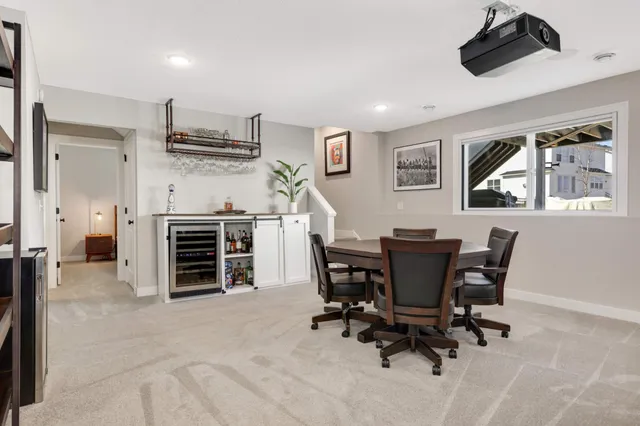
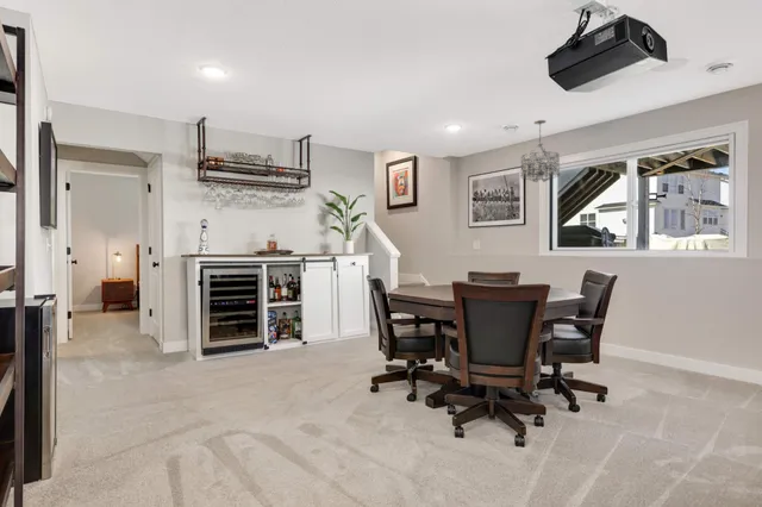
+ chandelier [519,119,561,183]
